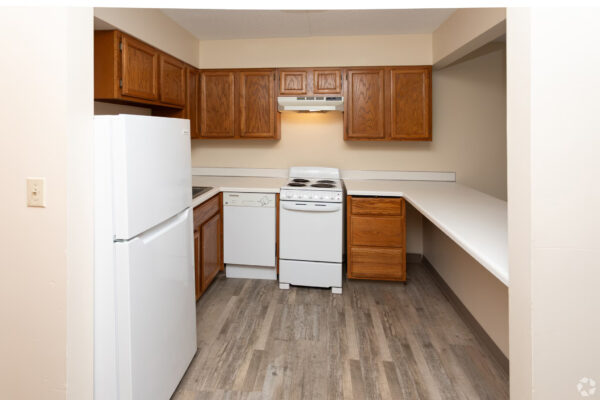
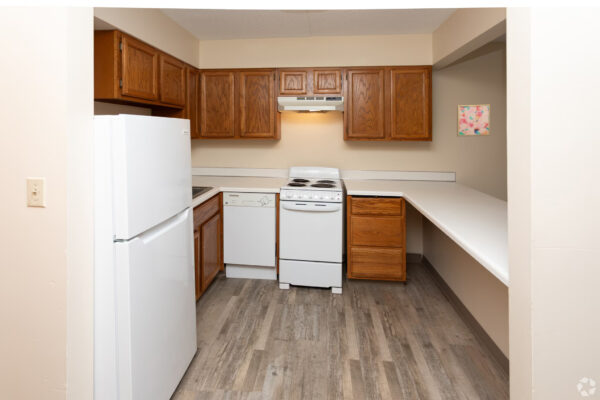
+ wall art [456,104,491,138]
